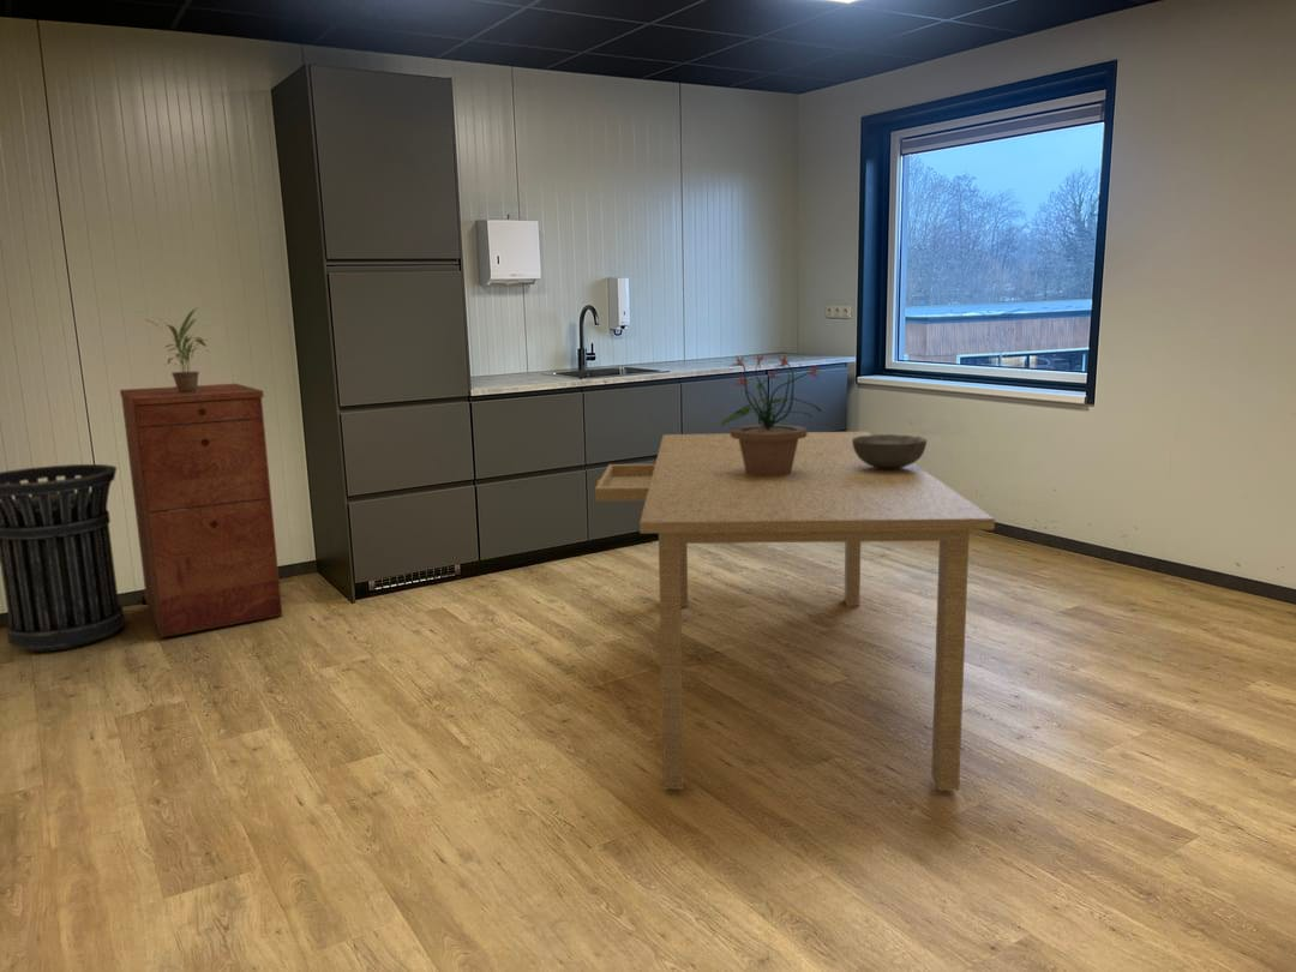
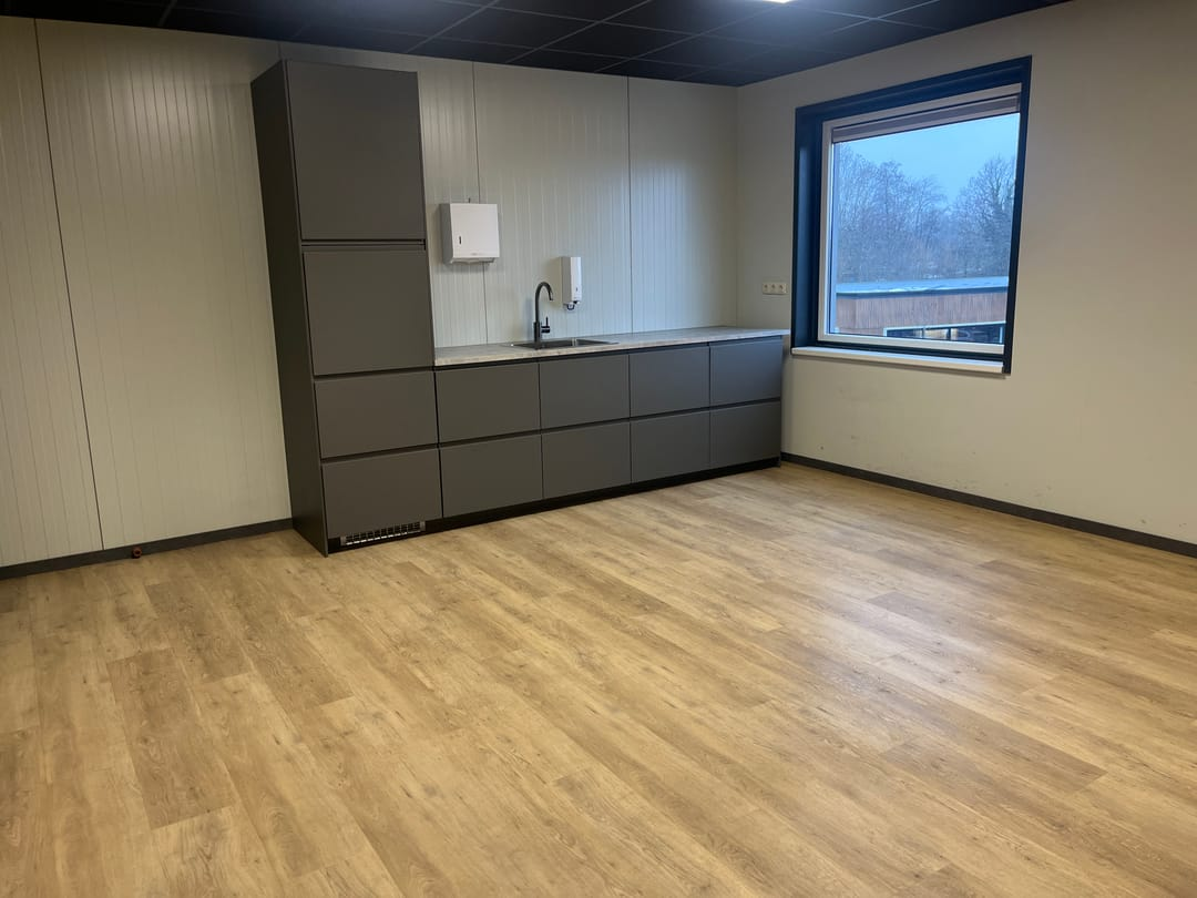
- trash can [0,463,126,652]
- potted plant [136,306,212,394]
- potted plant [720,352,823,476]
- bowl [852,433,928,469]
- dining table [594,431,996,791]
- filing cabinet [119,383,283,638]
